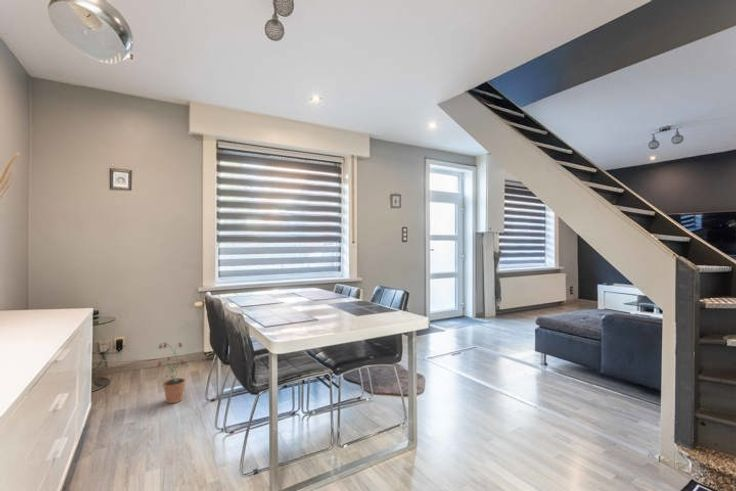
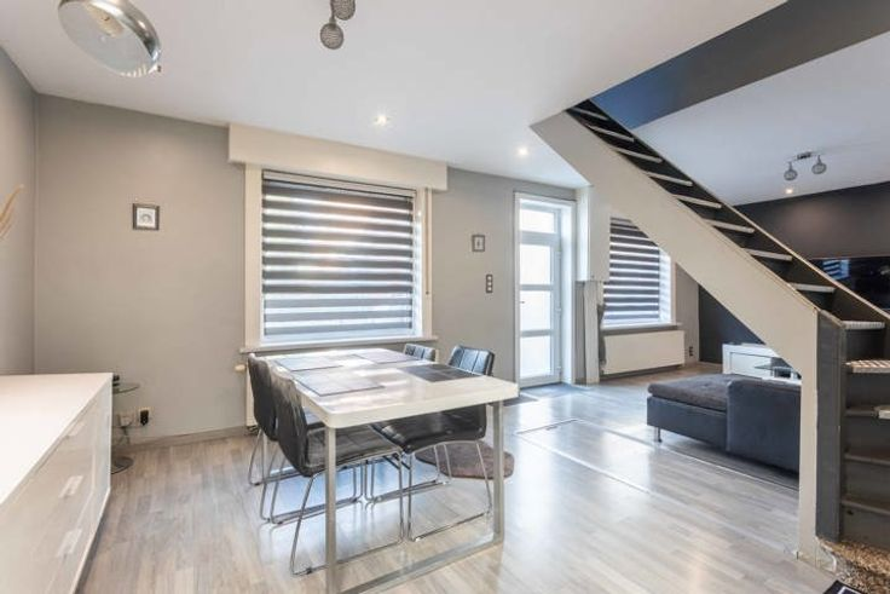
- potted plant [156,341,188,404]
